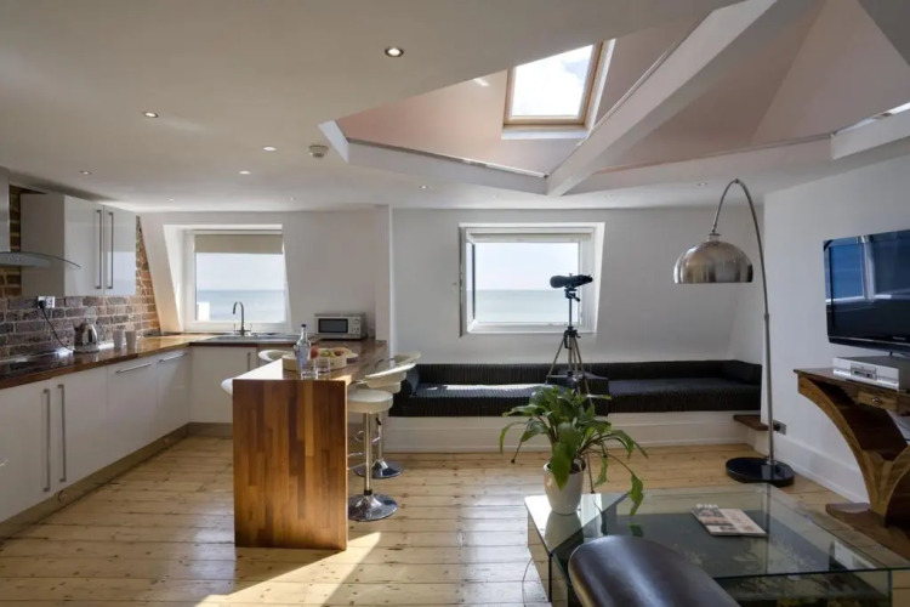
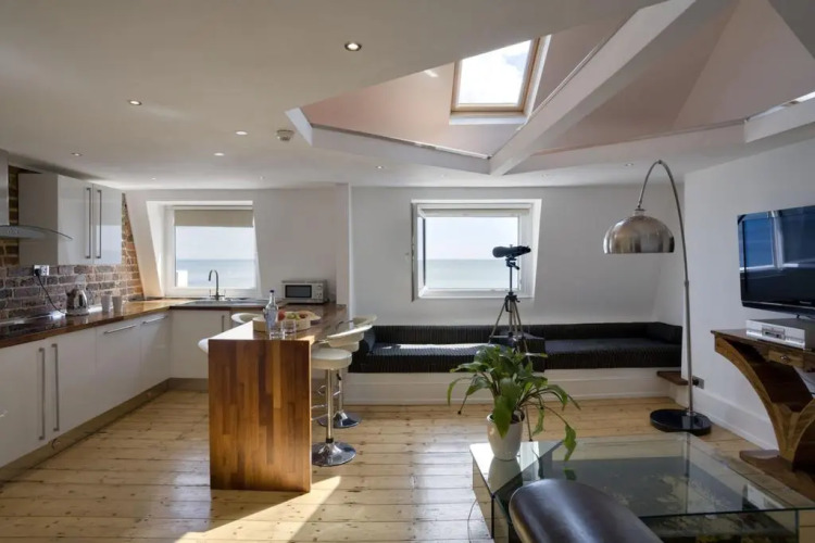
- magazine [690,503,767,537]
